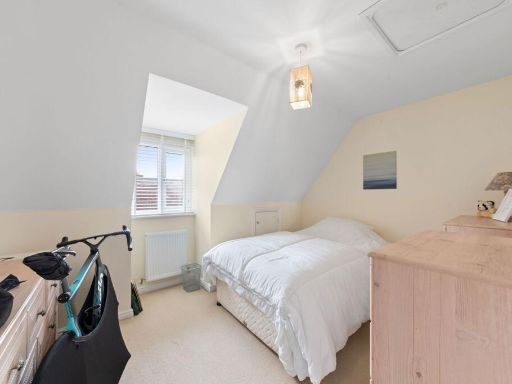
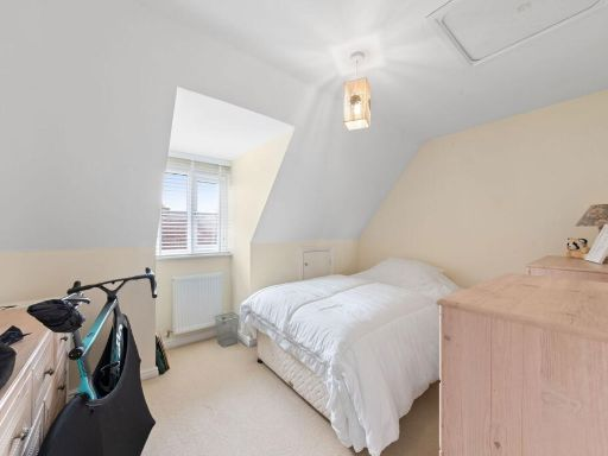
- wall art [362,150,398,191]
